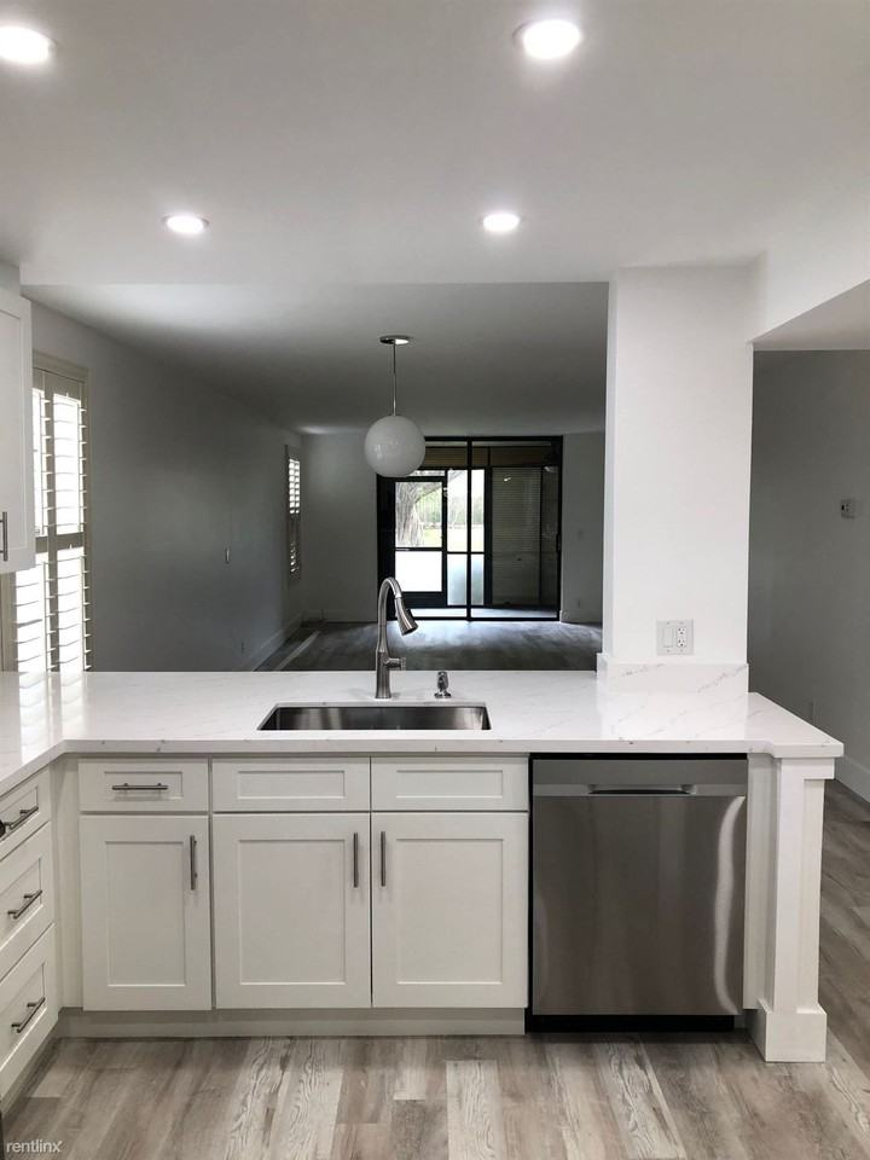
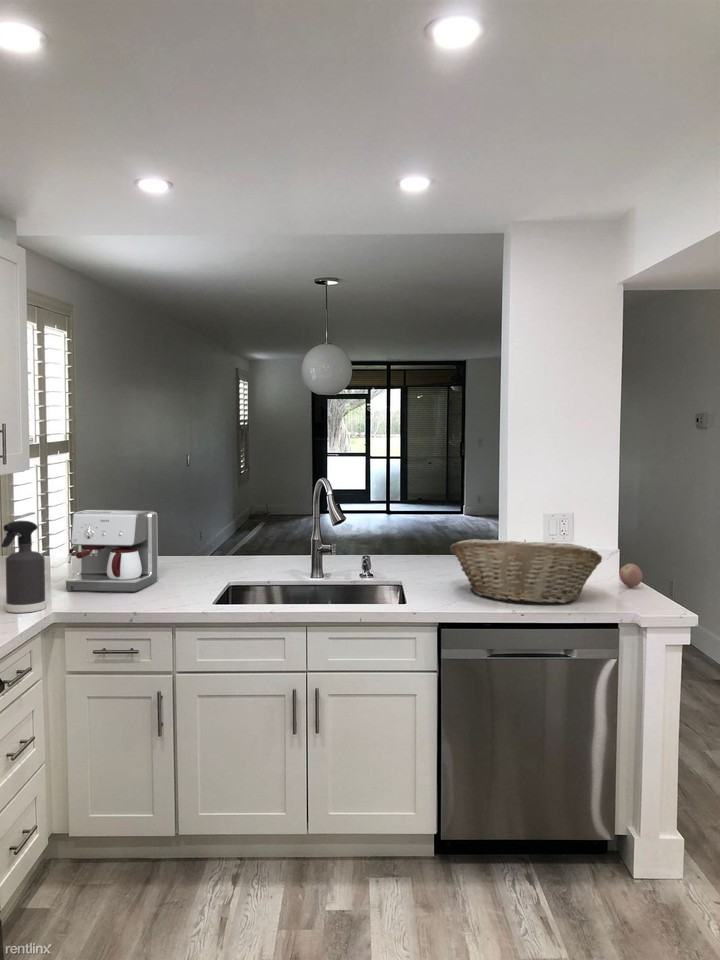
+ fruit basket [449,538,603,604]
+ spray bottle [0,520,47,614]
+ apple [618,563,644,588]
+ coffee maker [65,509,159,593]
